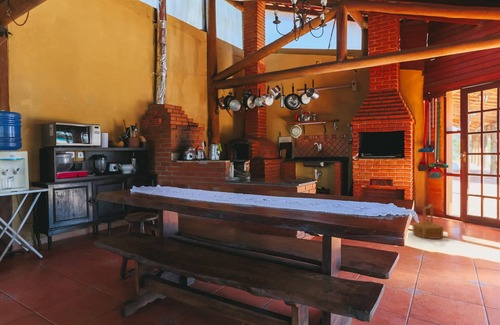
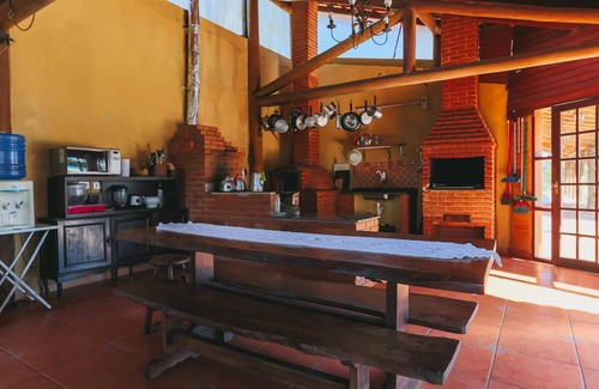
- woven basket [411,203,445,240]
